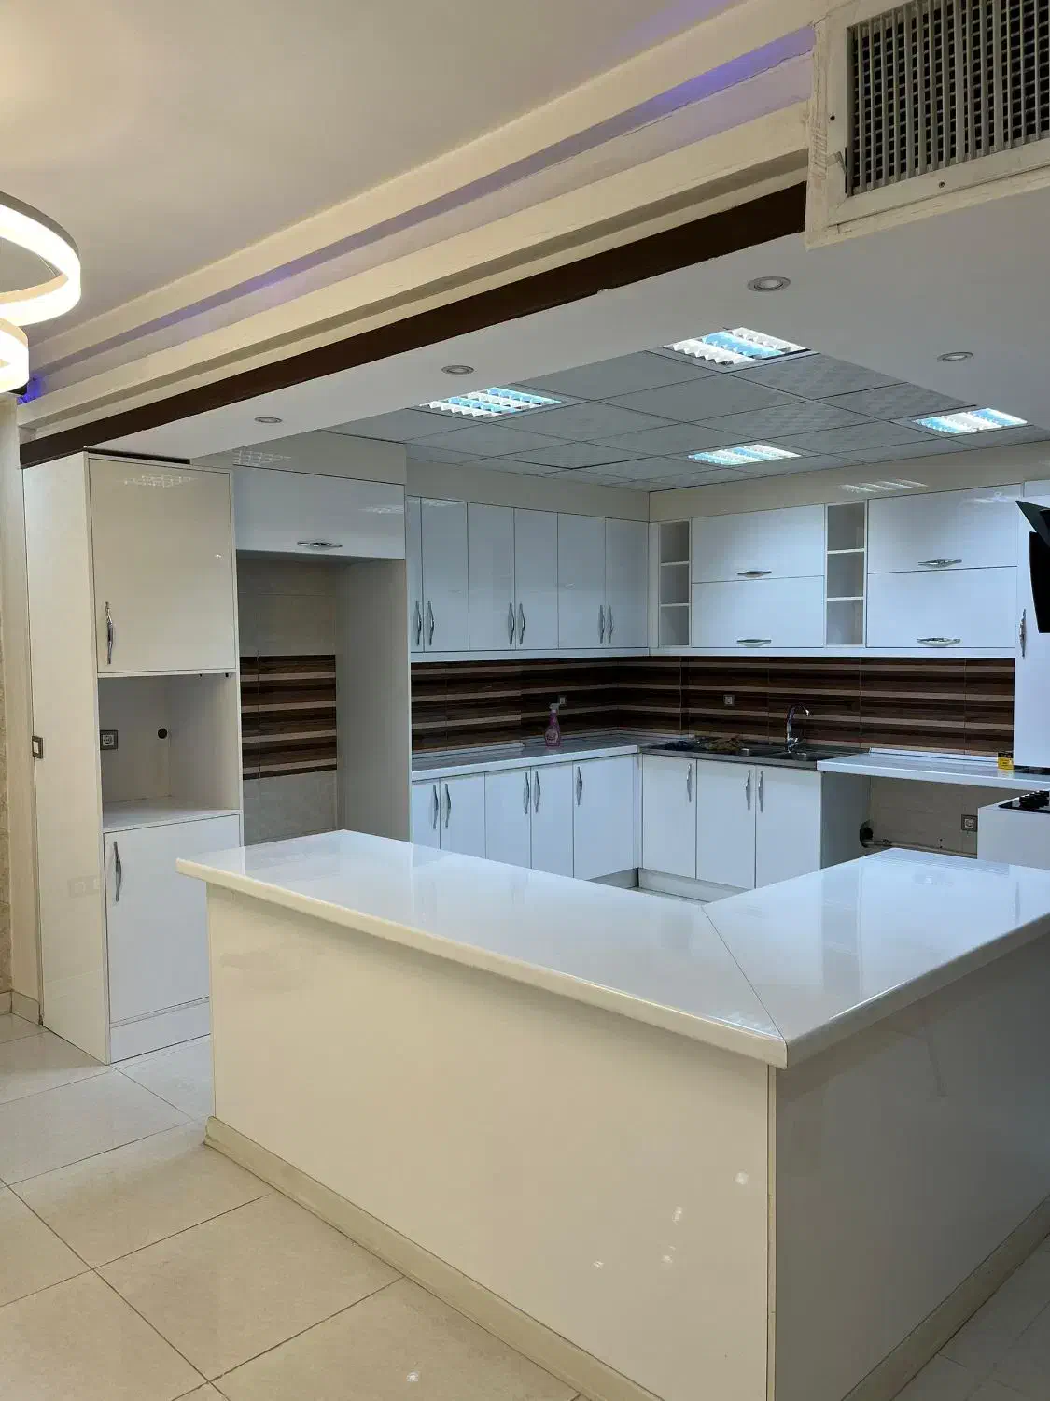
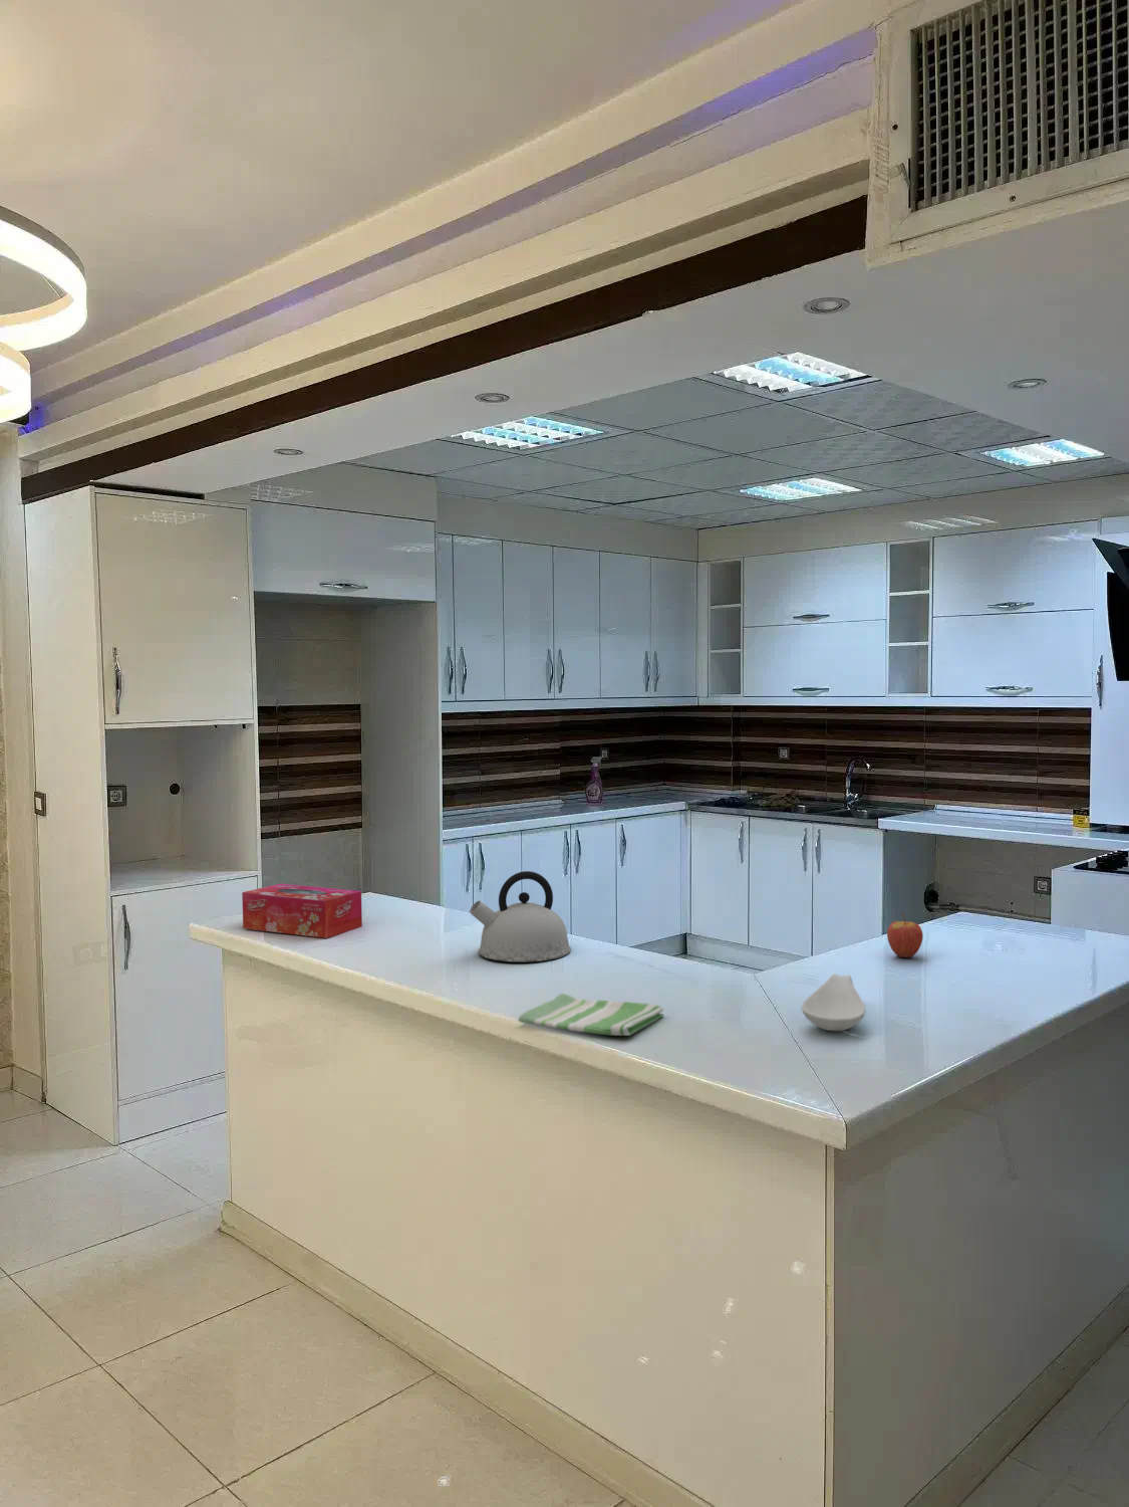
+ spoon rest [799,973,867,1032]
+ fruit [886,913,924,959]
+ kettle [468,870,572,962]
+ dish towel [517,993,665,1037]
+ tissue box [241,883,363,940]
